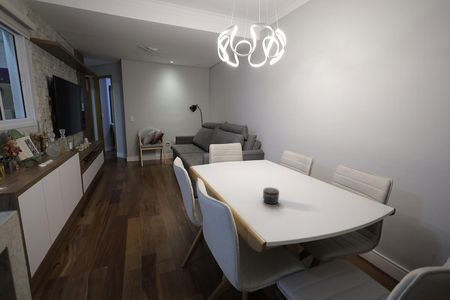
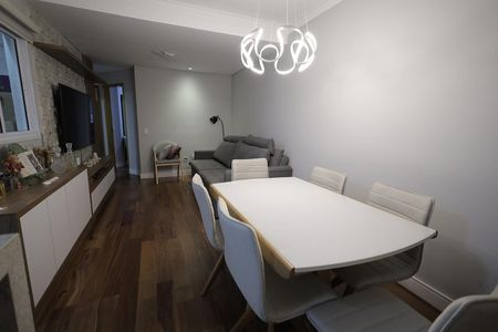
- jar [262,187,280,205]
